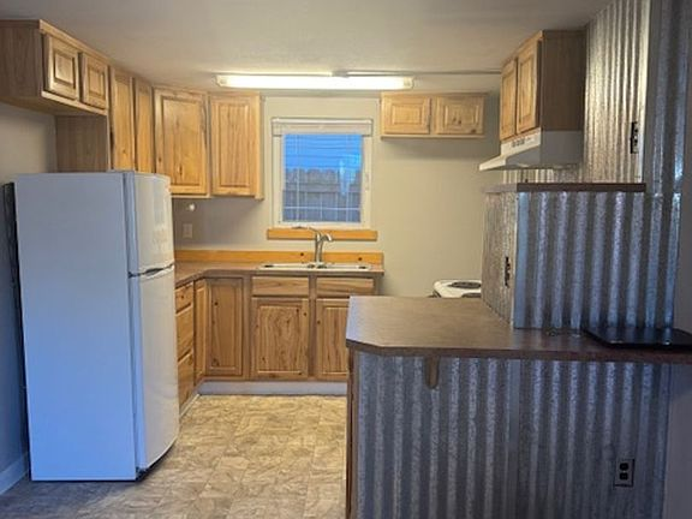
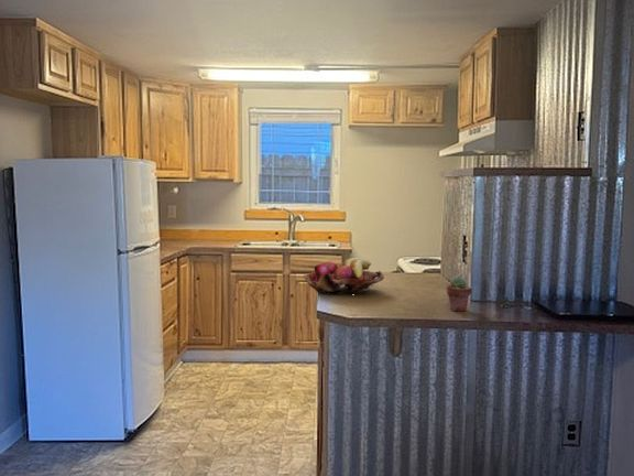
+ fruit basket [303,257,385,296]
+ potted succulent [446,277,473,312]
